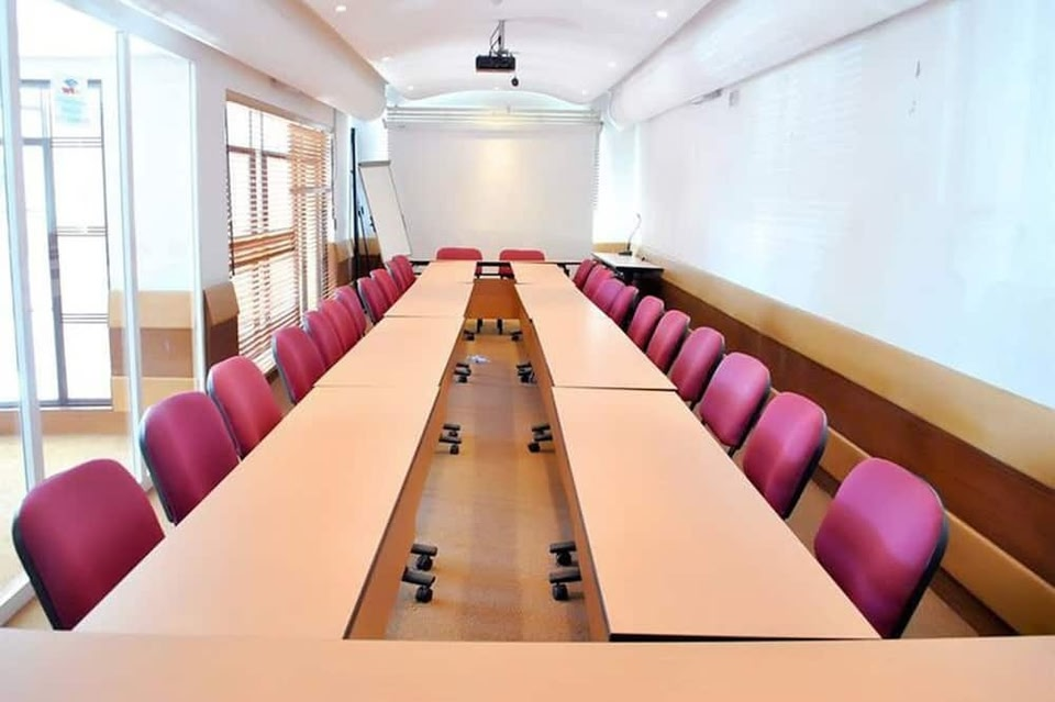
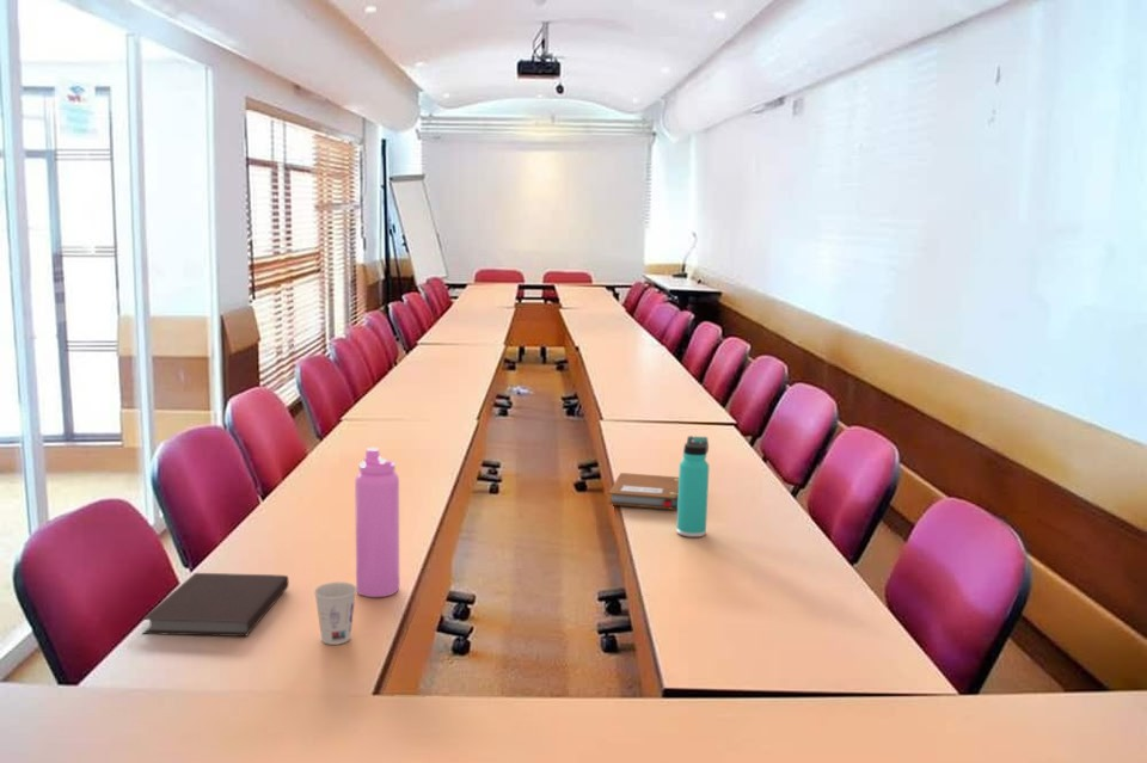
+ thermos bottle [675,435,710,539]
+ notebook [607,472,679,511]
+ notebook [141,572,290,638]
+ cup [313,582,357,646]
+ water bottle [354,447,400,598]
